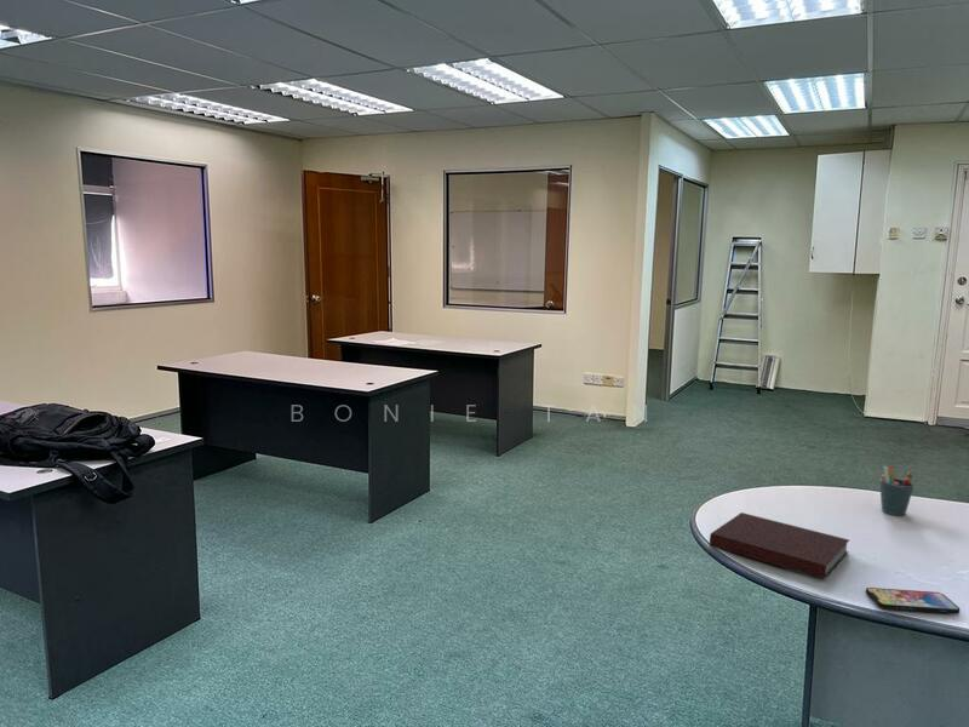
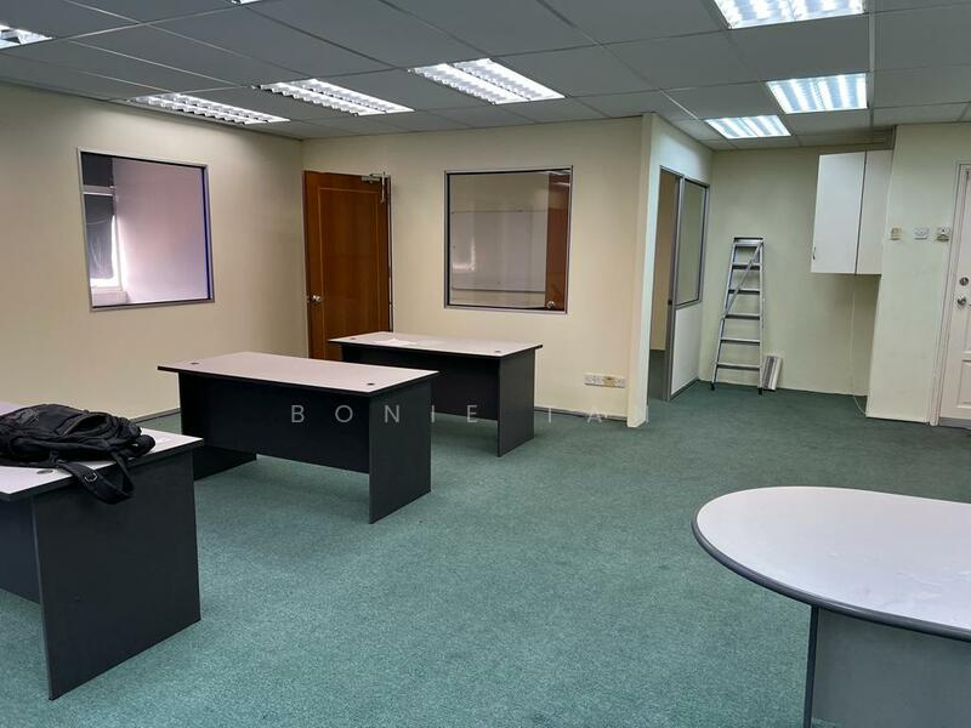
- smartphone [865,586,961,614]
- pen holder [878,465,916,516]
- notebook [709,511,850,580]
